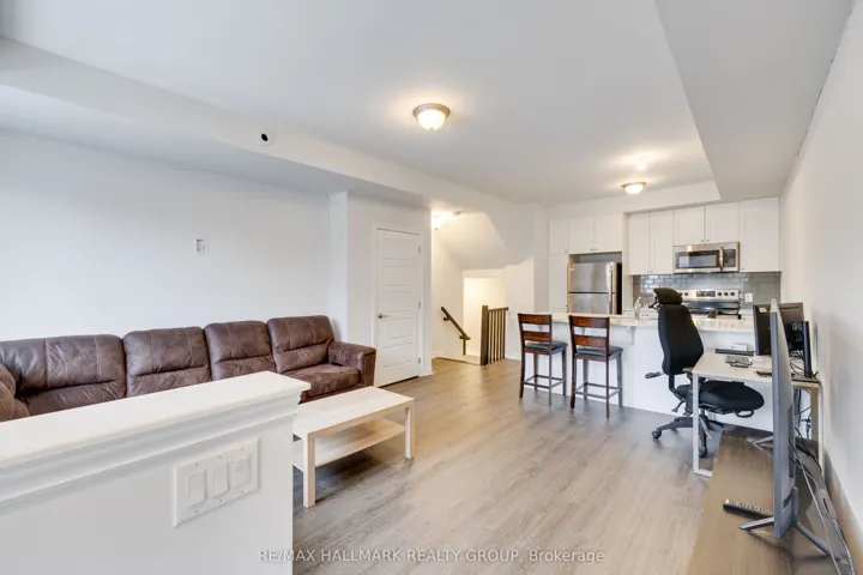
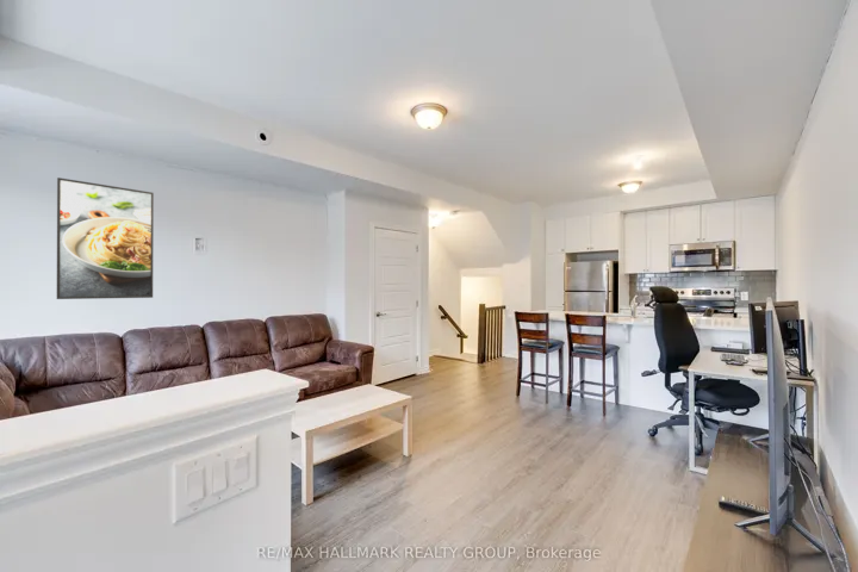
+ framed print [56,176,155,300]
